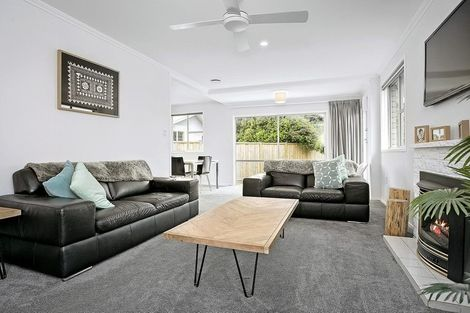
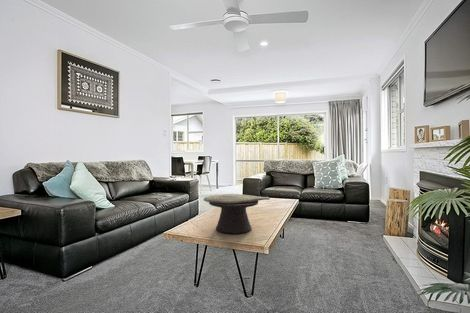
+ decorative bowl [203,193,271,235]
